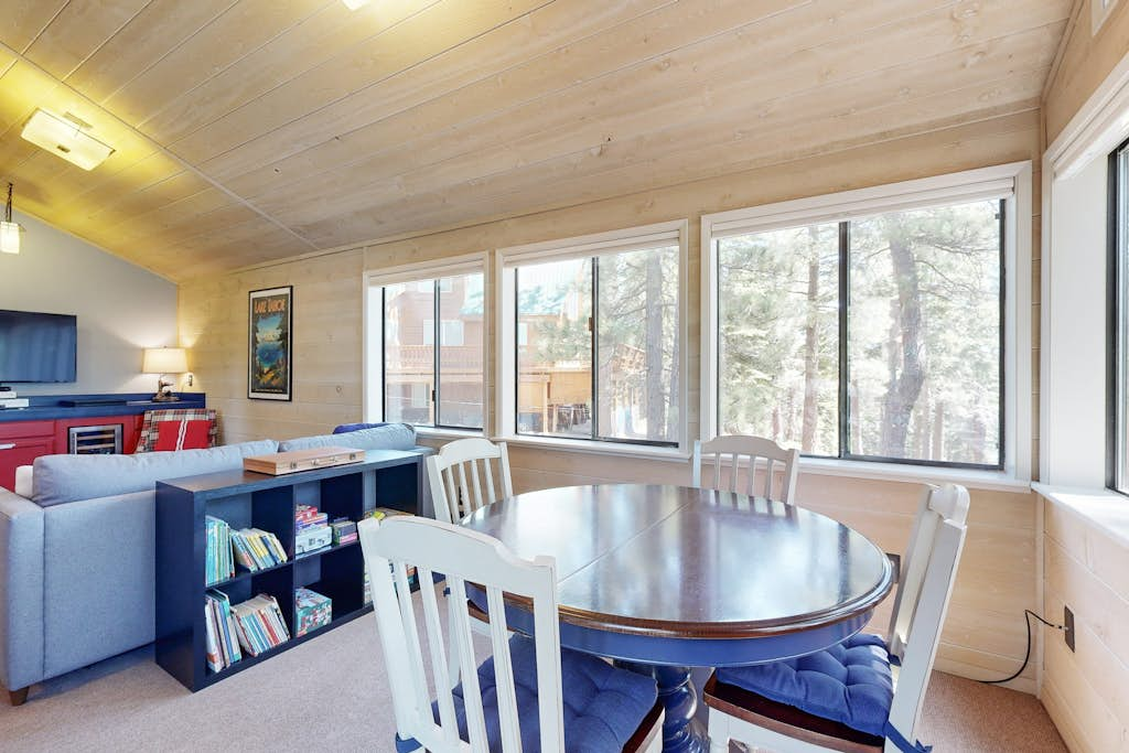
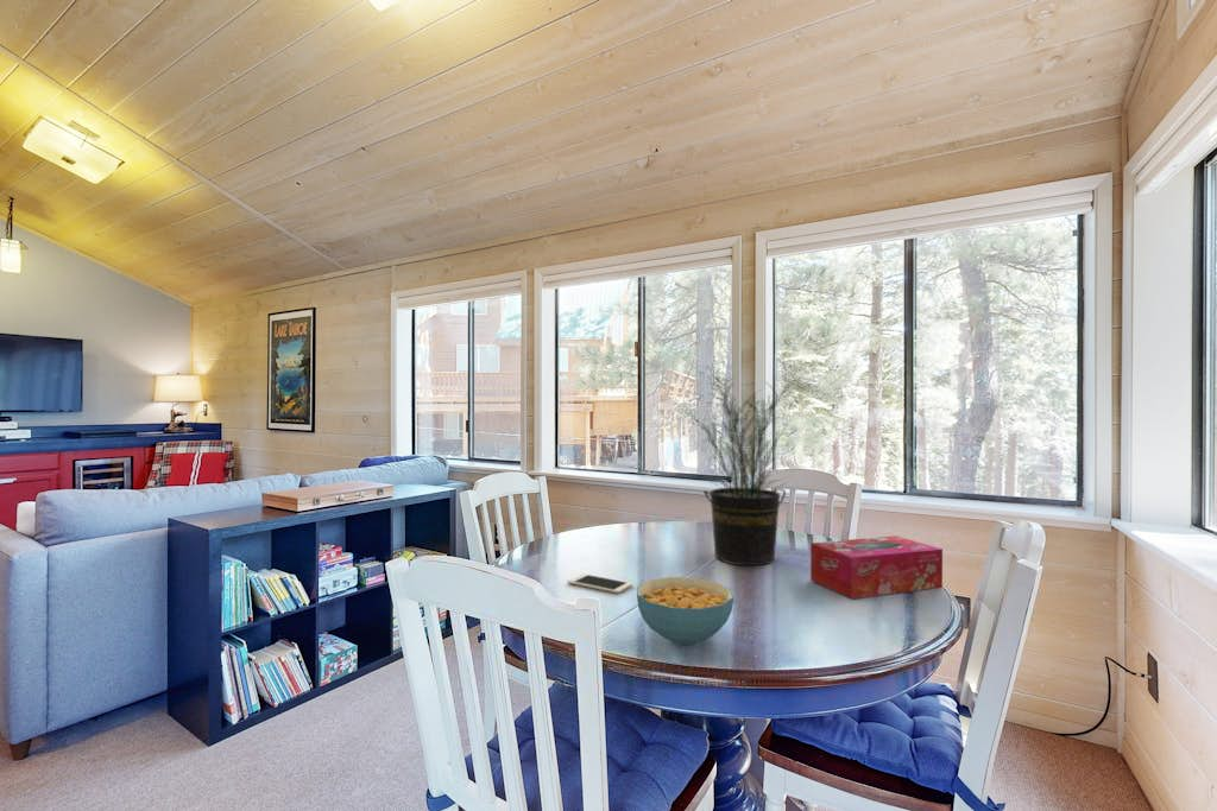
+ cereal bowl [636,576,734,646]
+ potted plant [675,362,807,566]
+ cell phone [566,572,633,595]
+ tissue box [809,534,944,600]
